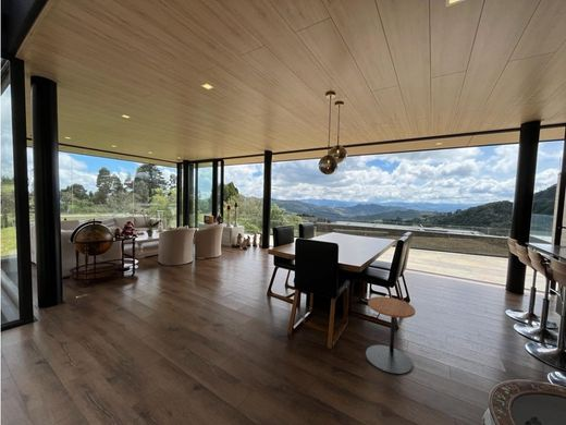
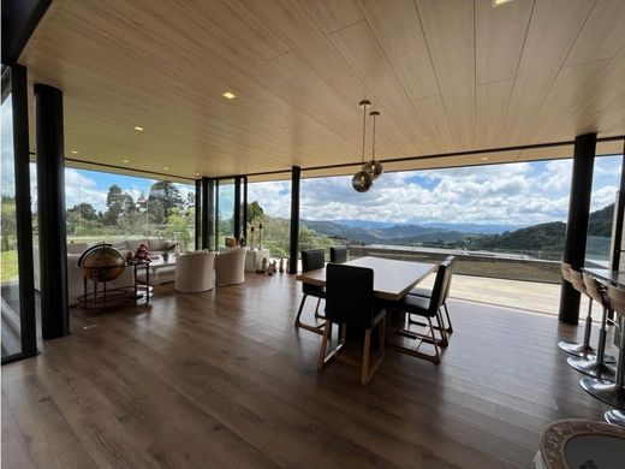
- side table [365,295,416,376]
